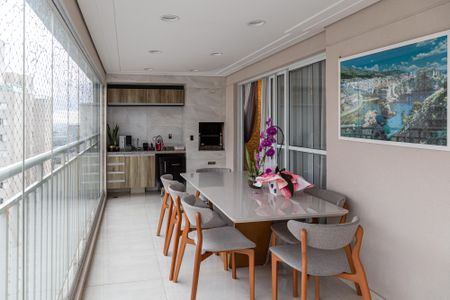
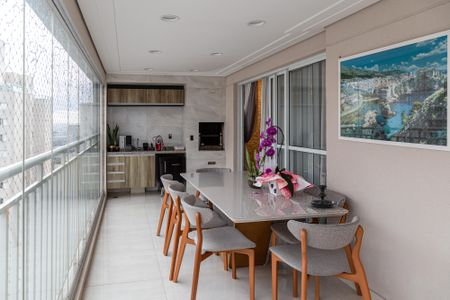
+ candle holder [309,169,336,209]
